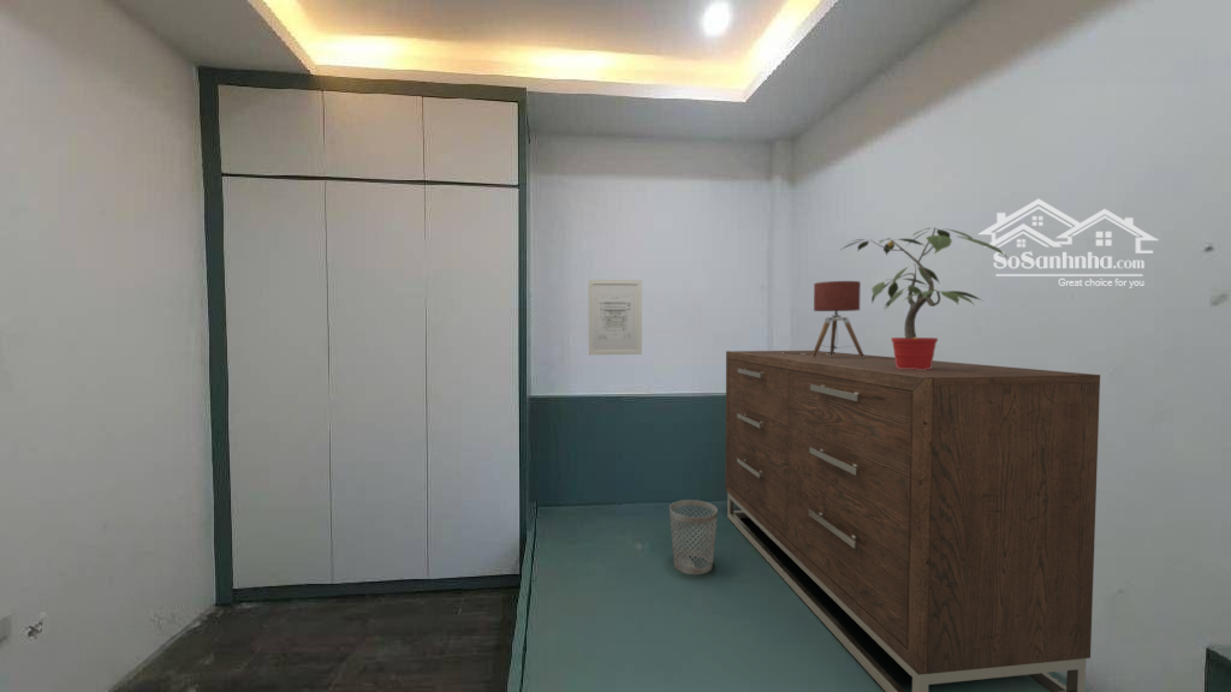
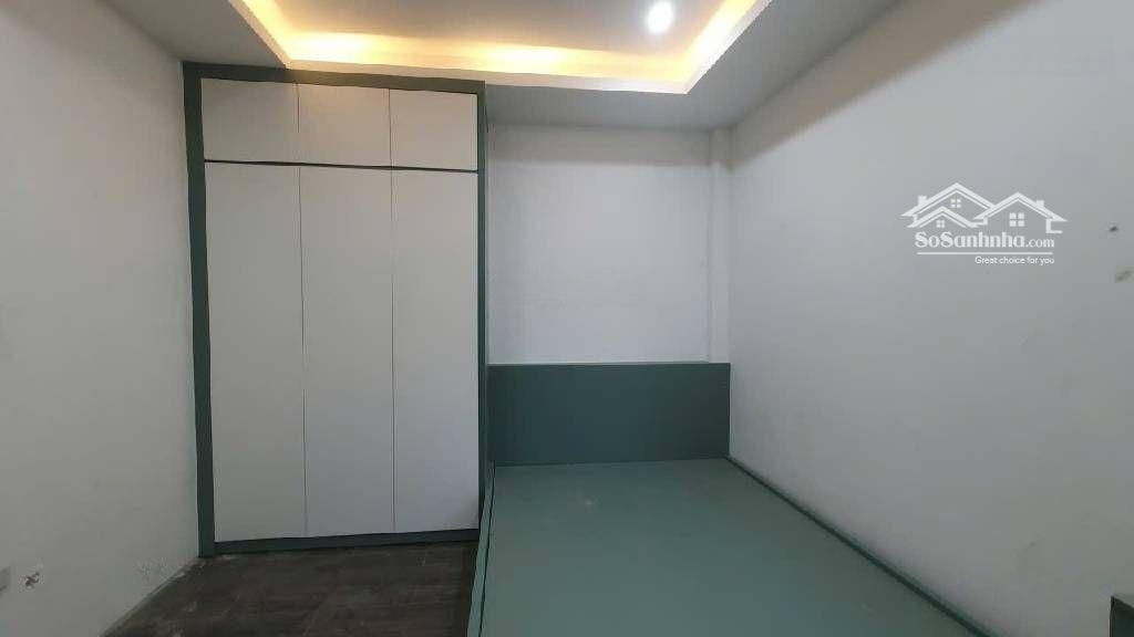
- dresser [725,350,1101,692]
- table lamp [783,280,864,358]
- wall art [587,279,643,356]
- wastebasket [668,499,719,575]
- potted plant [842,226,1009,370]
